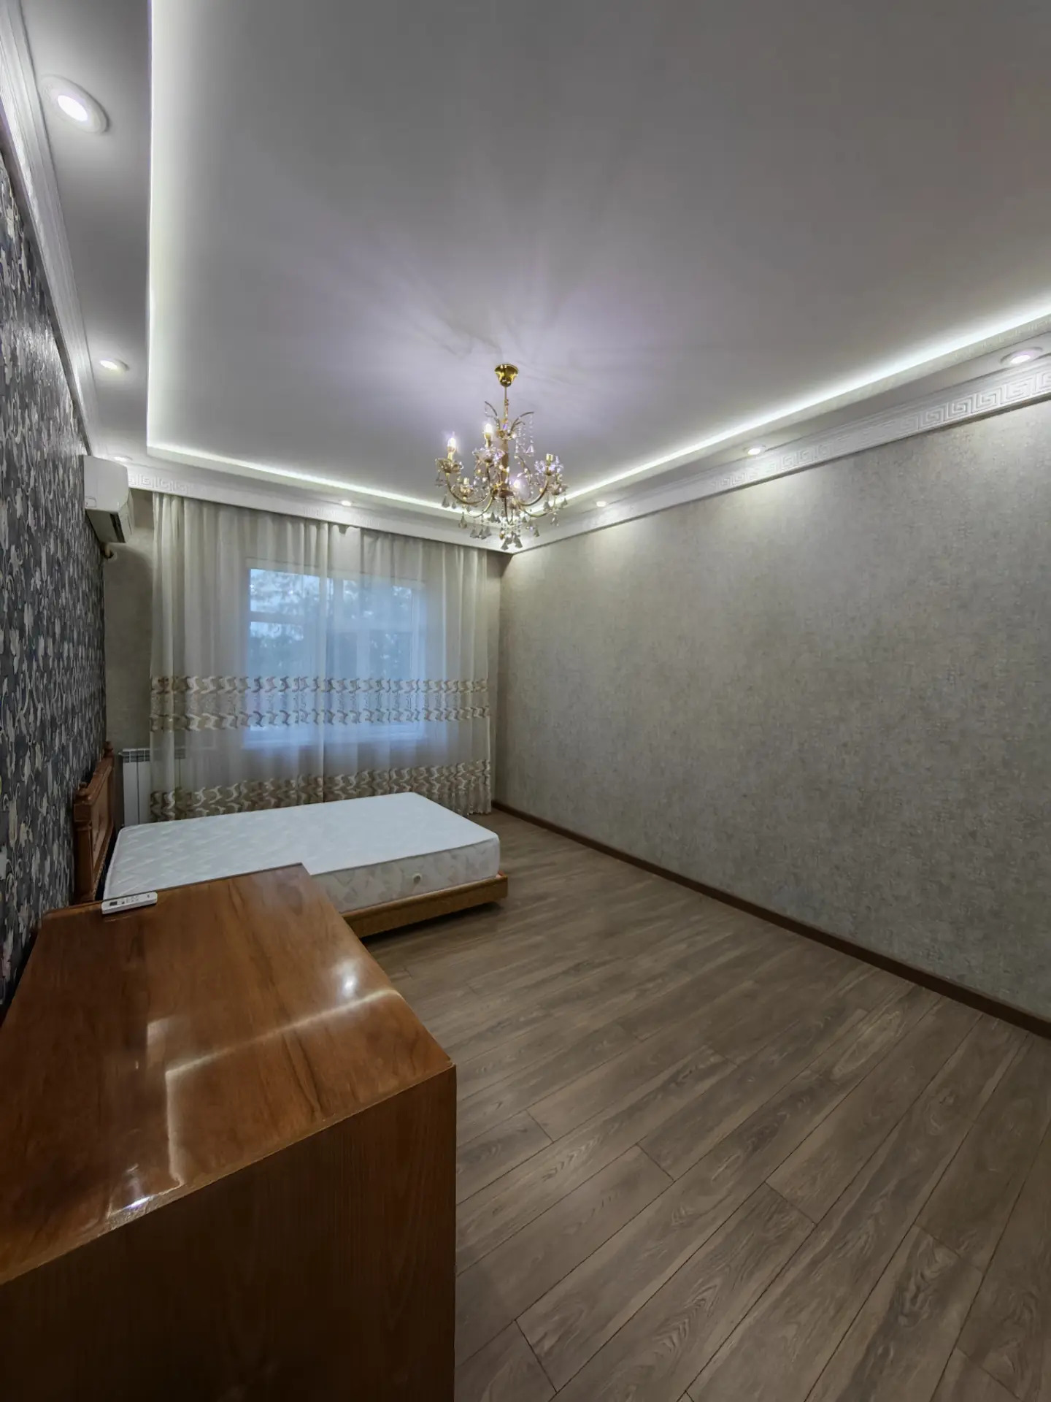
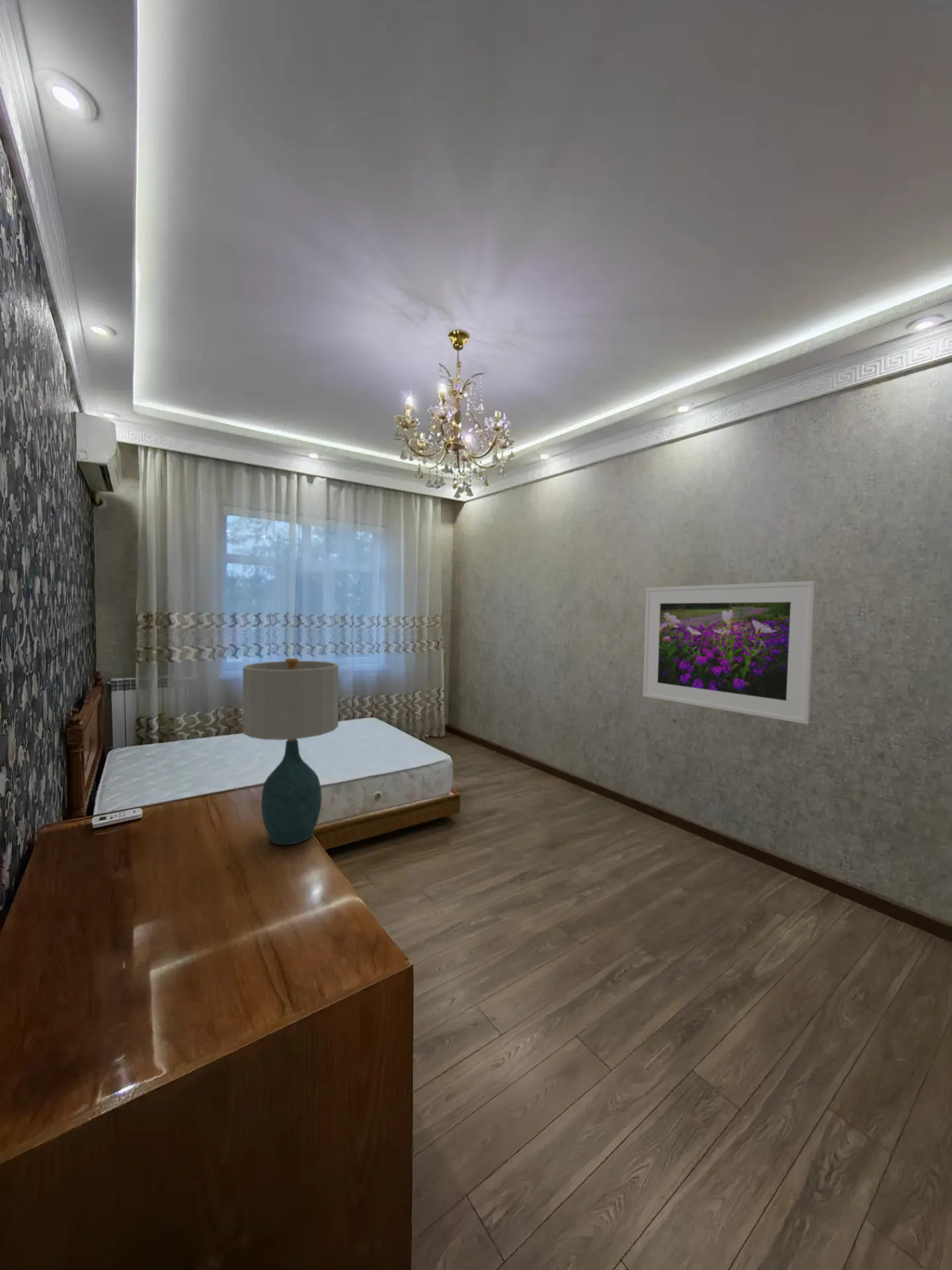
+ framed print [642,580,816,725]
+ table lamp [242,657,339,845]
